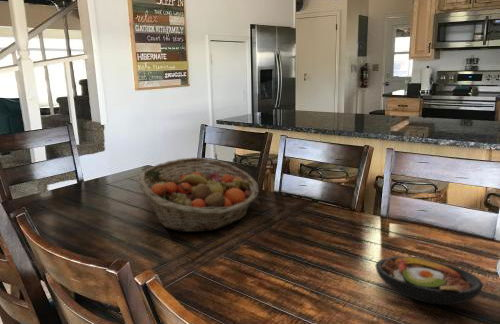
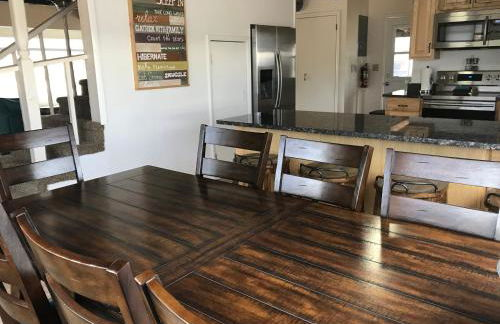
- fruit basket [137,157,260,233]
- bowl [374,256,484,305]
